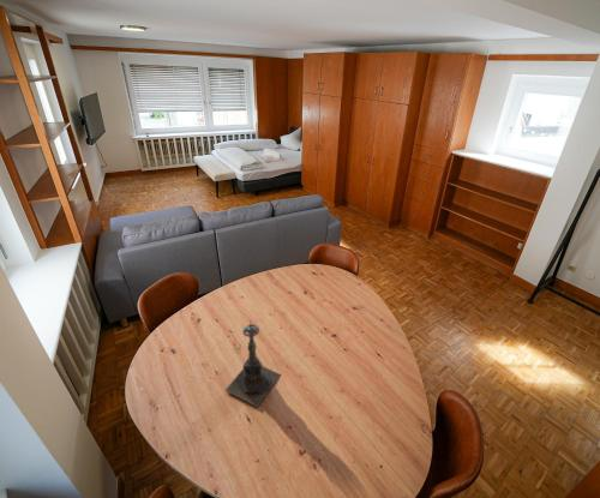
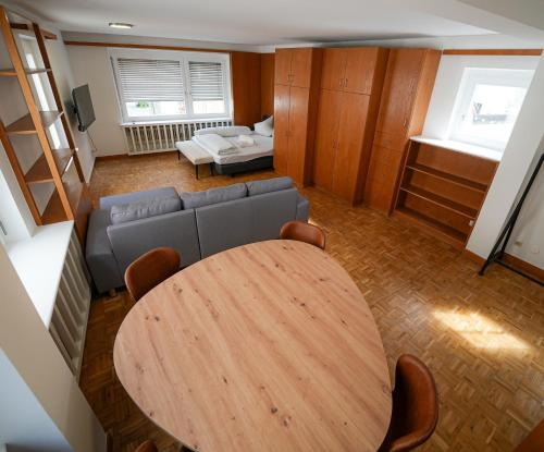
- candle holder [224,319,282,408]
